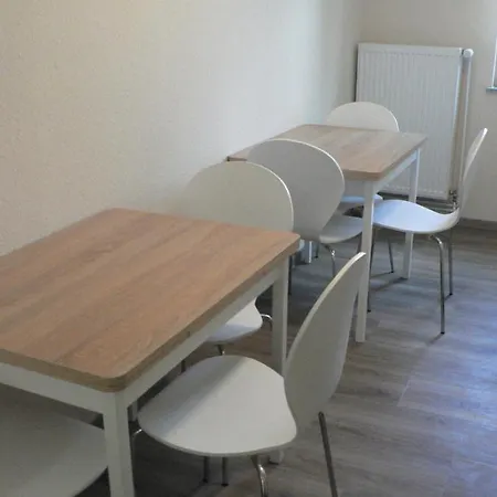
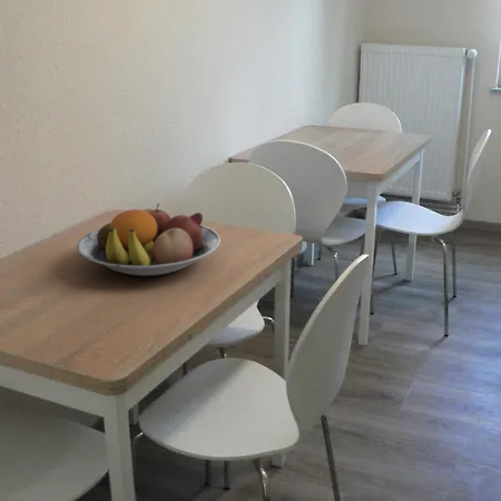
+ fruit bowl [76,203,222,277]
